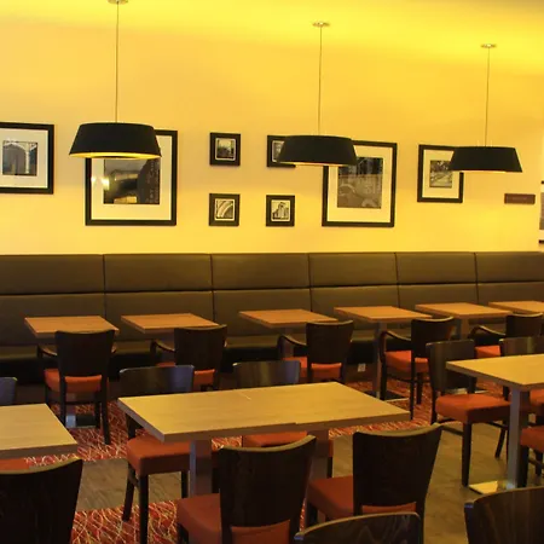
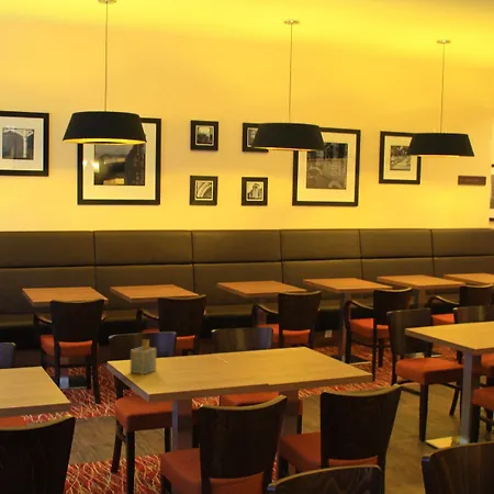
+ napkin holder [130,338,157,375]
